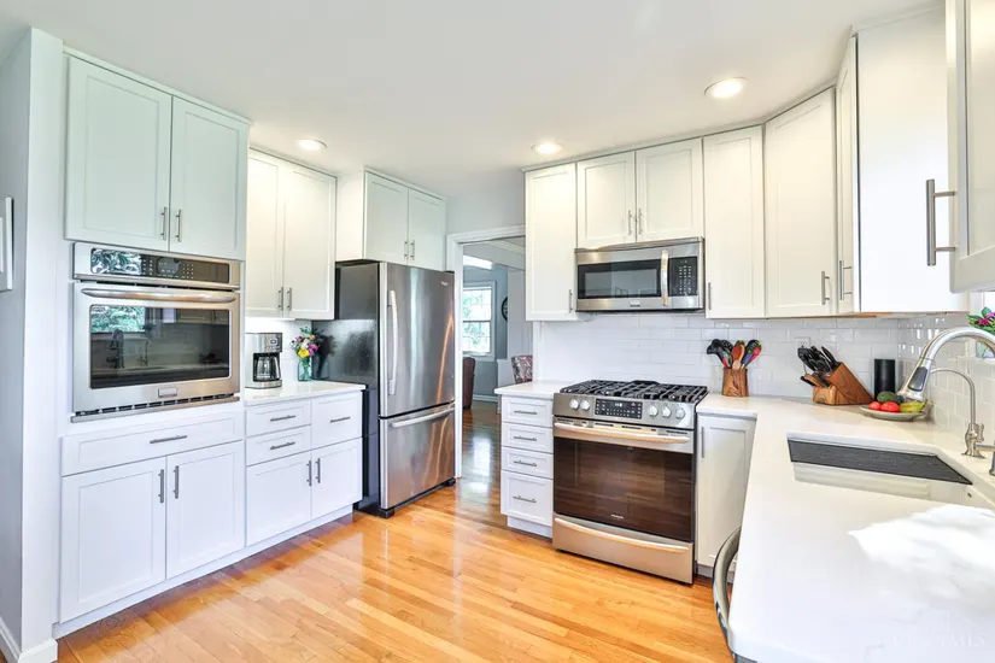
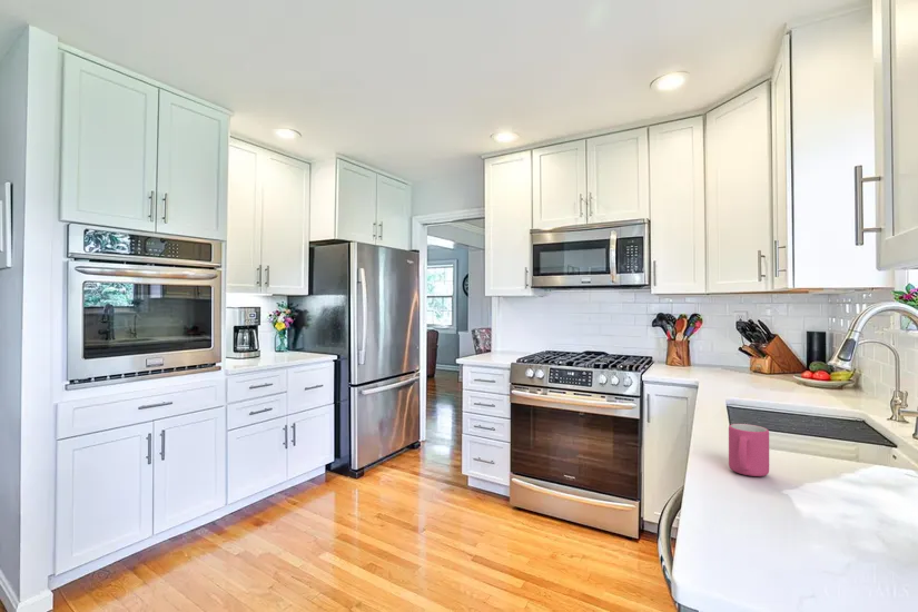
+ mug [728,423,770,477]
